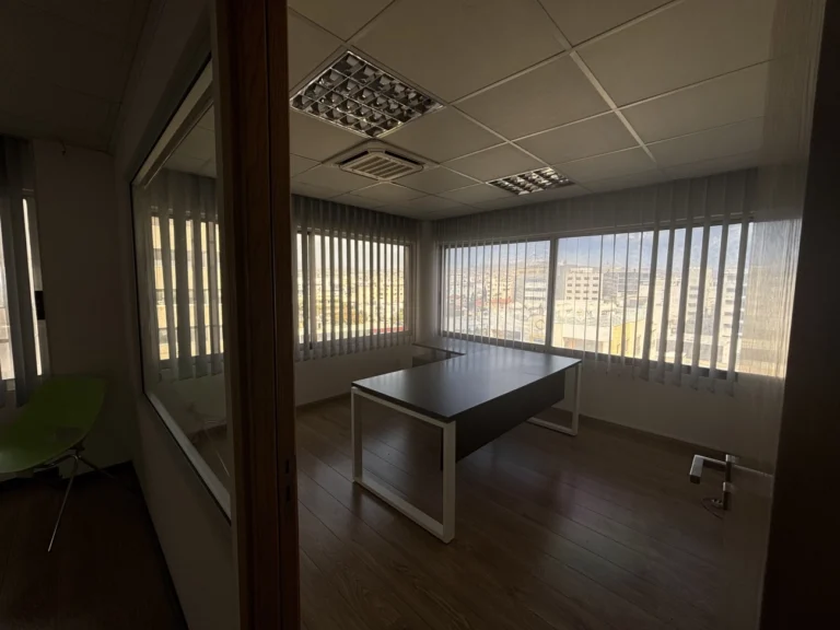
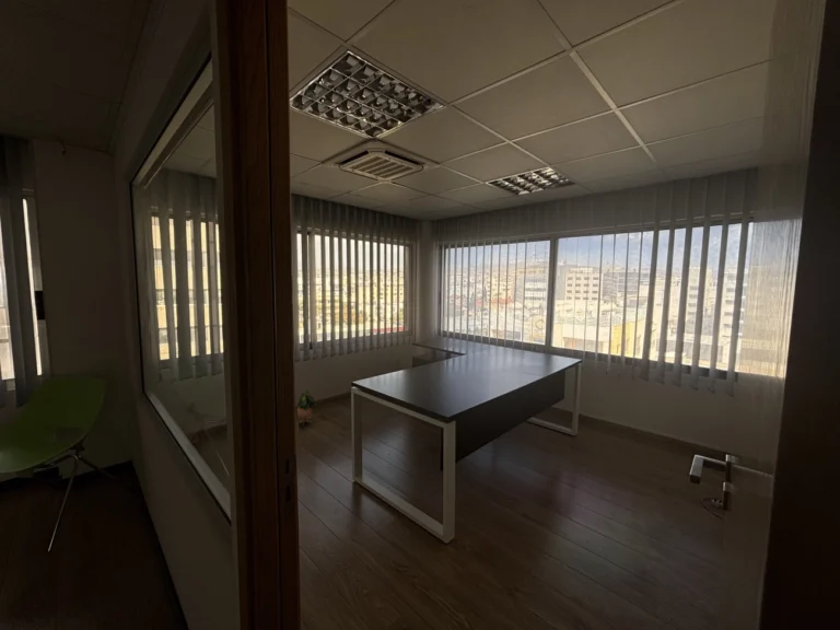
+ potted plant [296,388,317,427]
